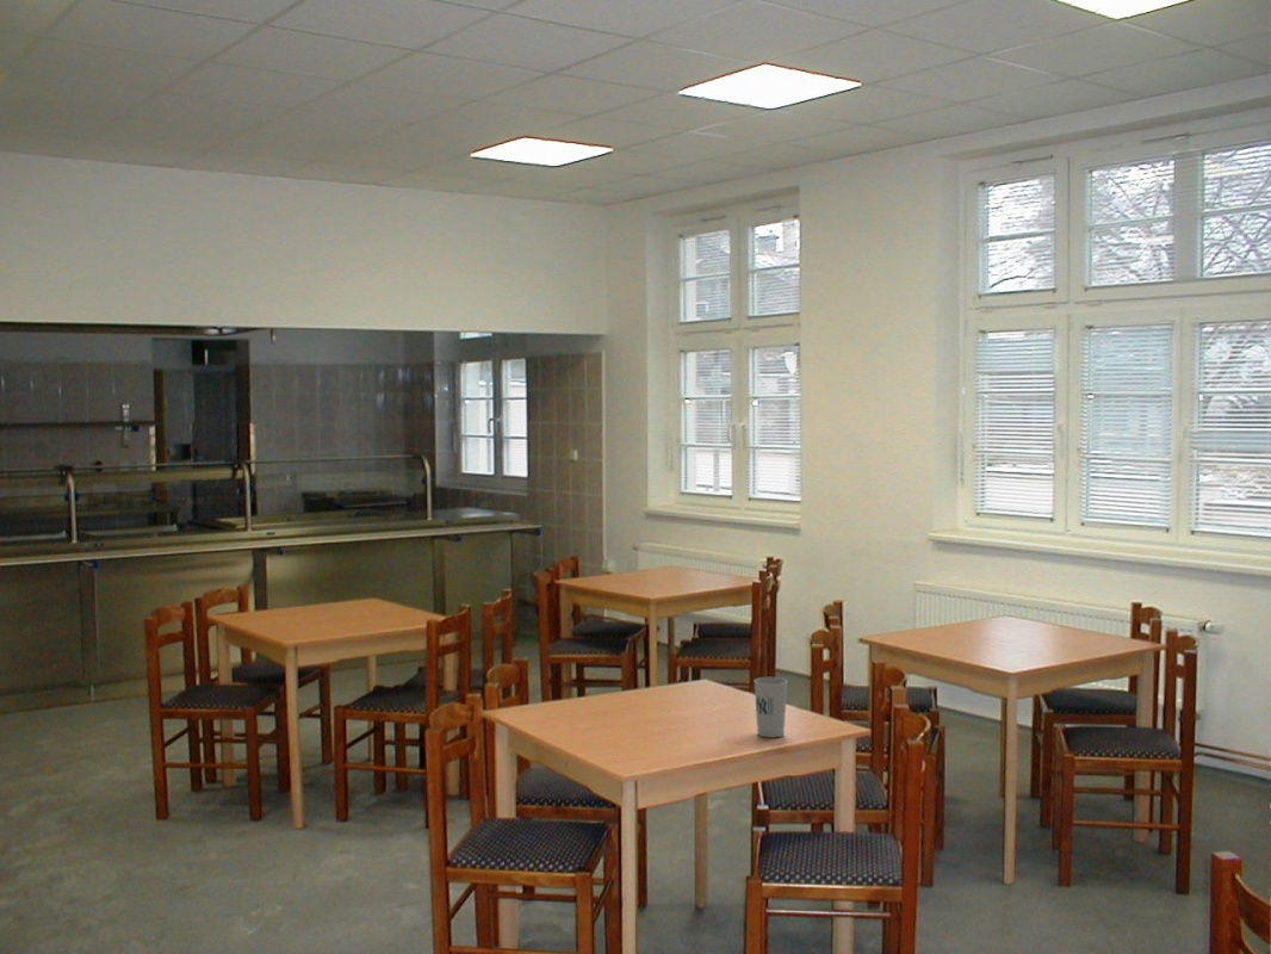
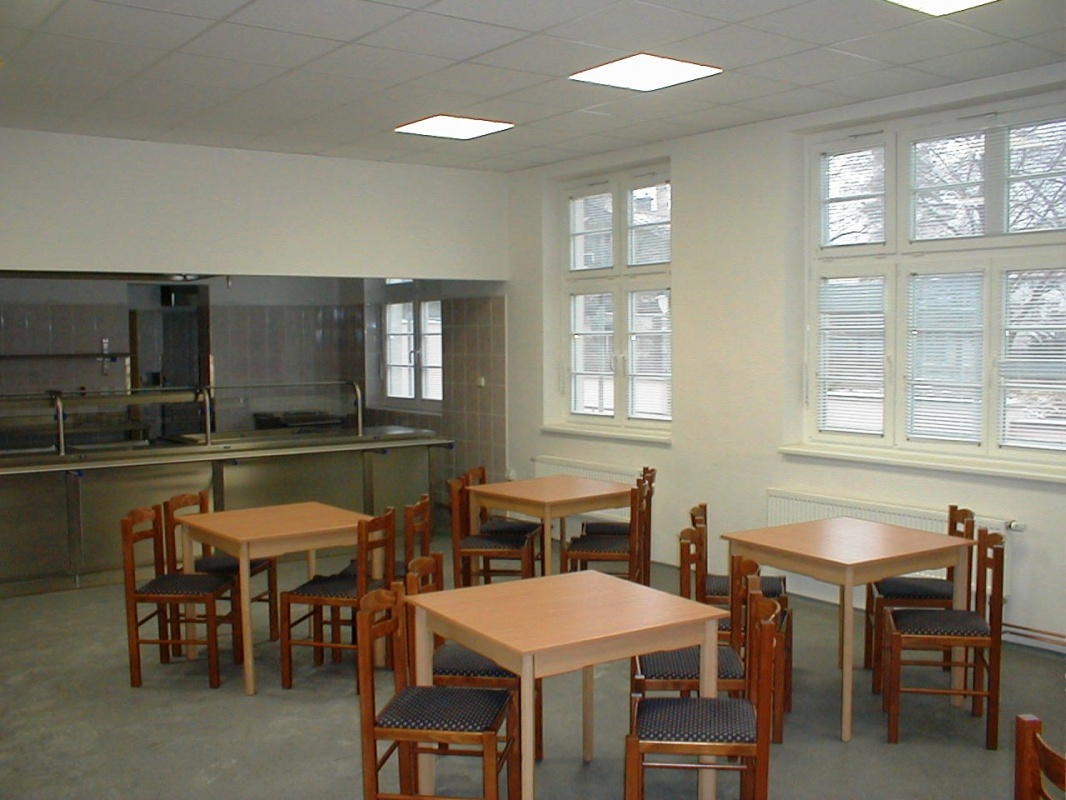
- cup [754,676,788,738]
